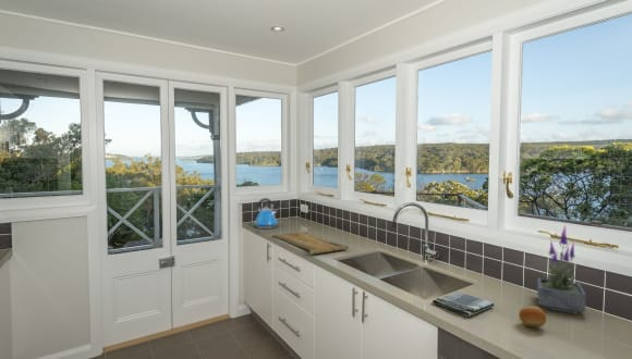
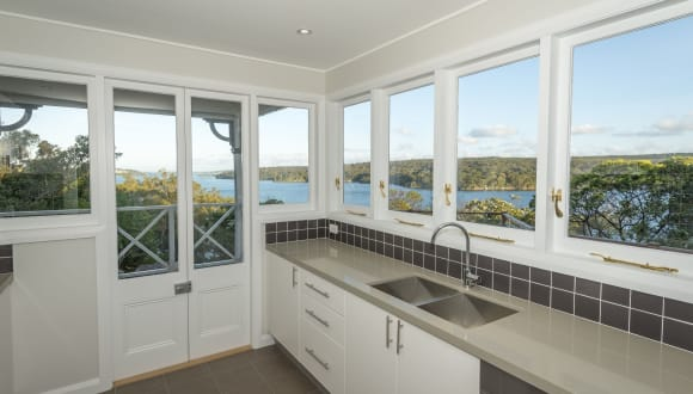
- fruit [518,305,548,329]
- kettle [253,197,278,230]
- potted plant [536,225,587,315]
- cutting board [270,231,350,256]
- dish towel [432,290,496,318]
